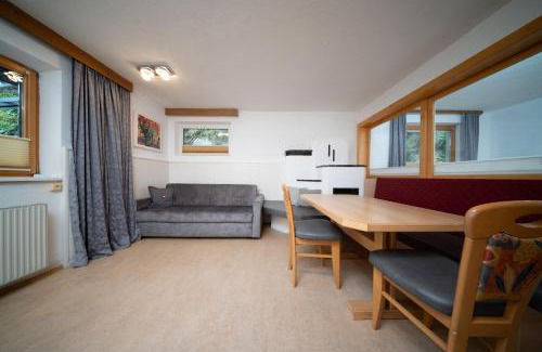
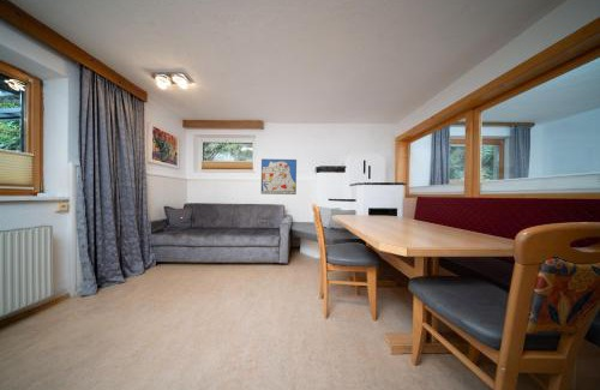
+ wall art [260,158,298,196]
